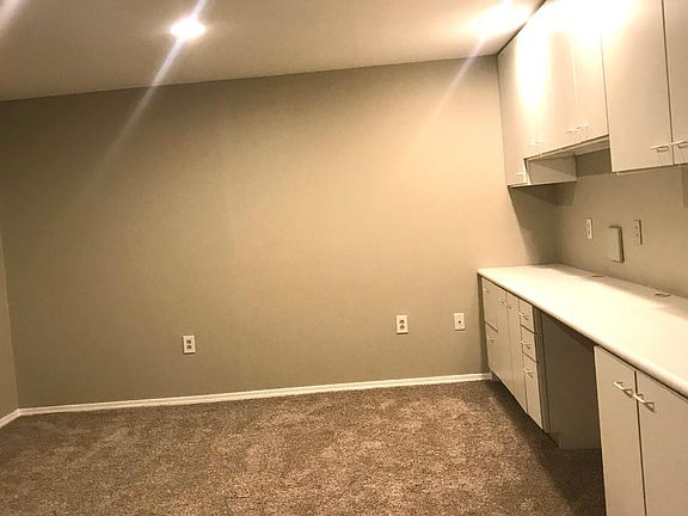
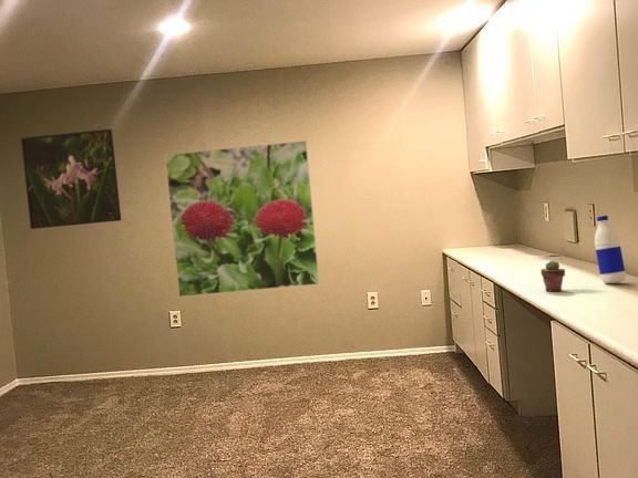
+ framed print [164,139,321,298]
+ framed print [20,128,122,230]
+ potted succulent [539,259,566,292]
+ water bottle [594,215,626,284]
